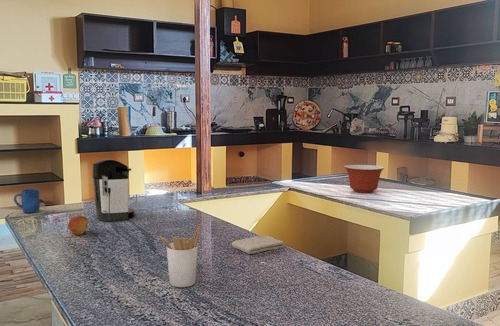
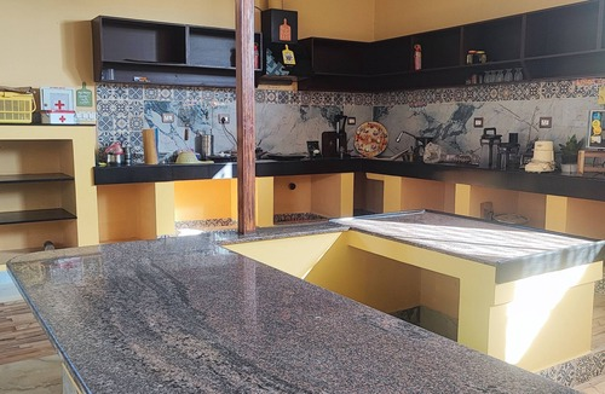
- mixing bowl [344,164,385,194]
- washcloth [231,235,285,255]
- fruit [67,215,89,236]
- mug [13,188,41,214]
- coffee maker [91,158,136,222]
- utensil holder [159,226,201,288]
